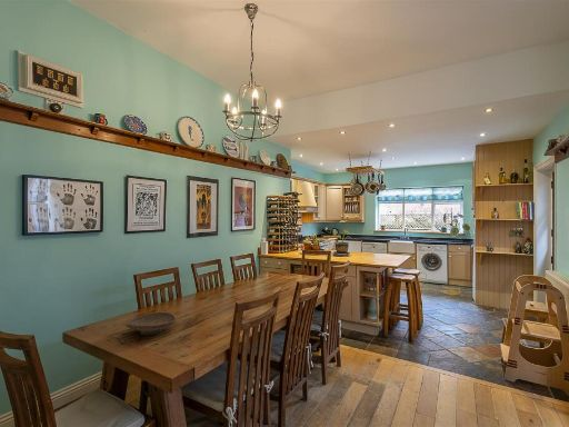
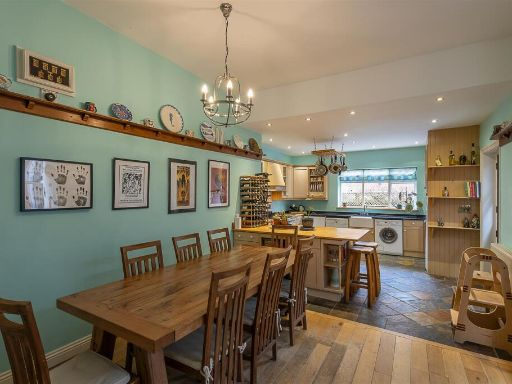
- decorative bowl [124,311,177,336]
